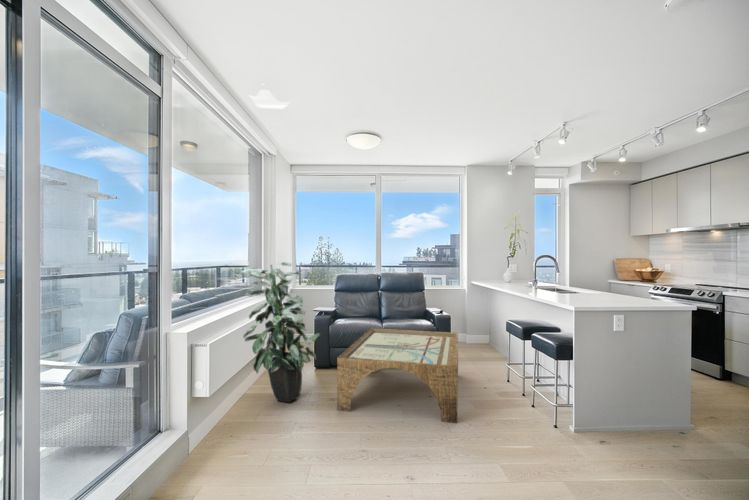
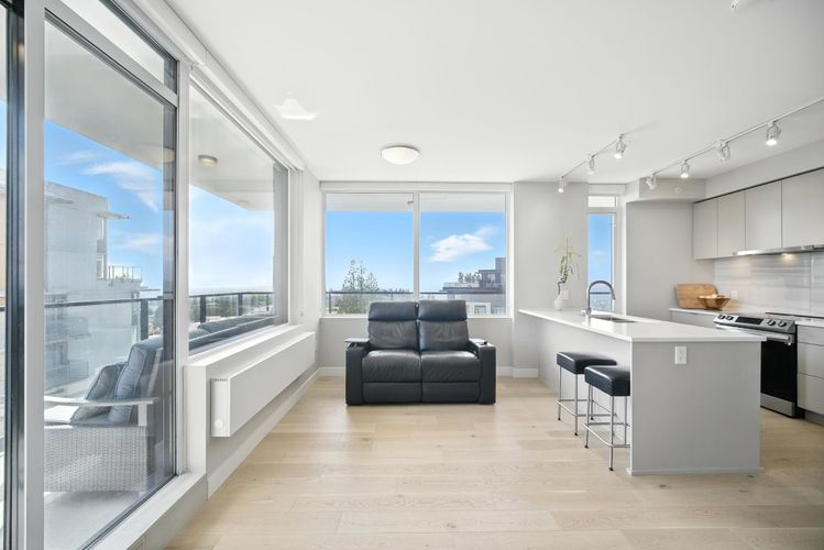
- coffee table [336,327,459,424]
- indoor plant [239,261,321,403]
